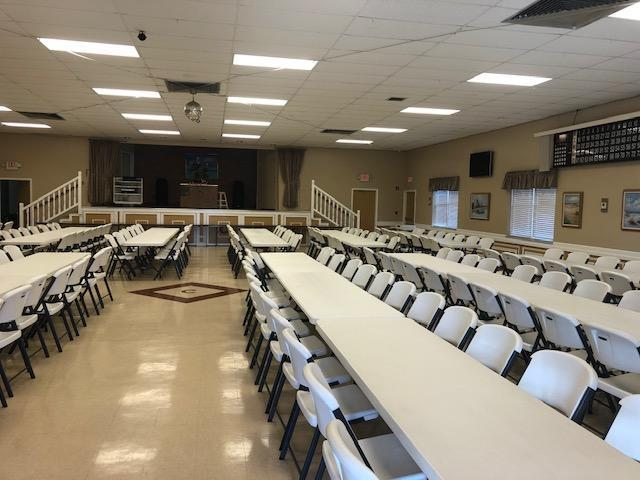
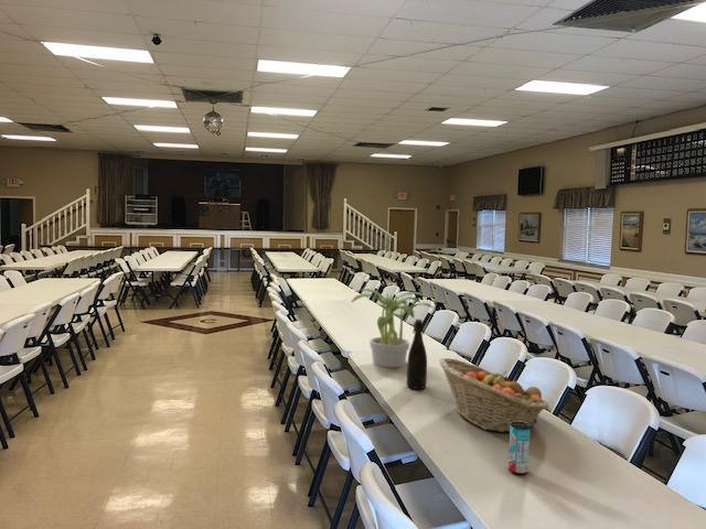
+ beverage can [507,422,531,476]
+ potted plant [350,288,435,368]
+ fruit basket [438,357,549,433]
+ bottle [406,319,428,390]
